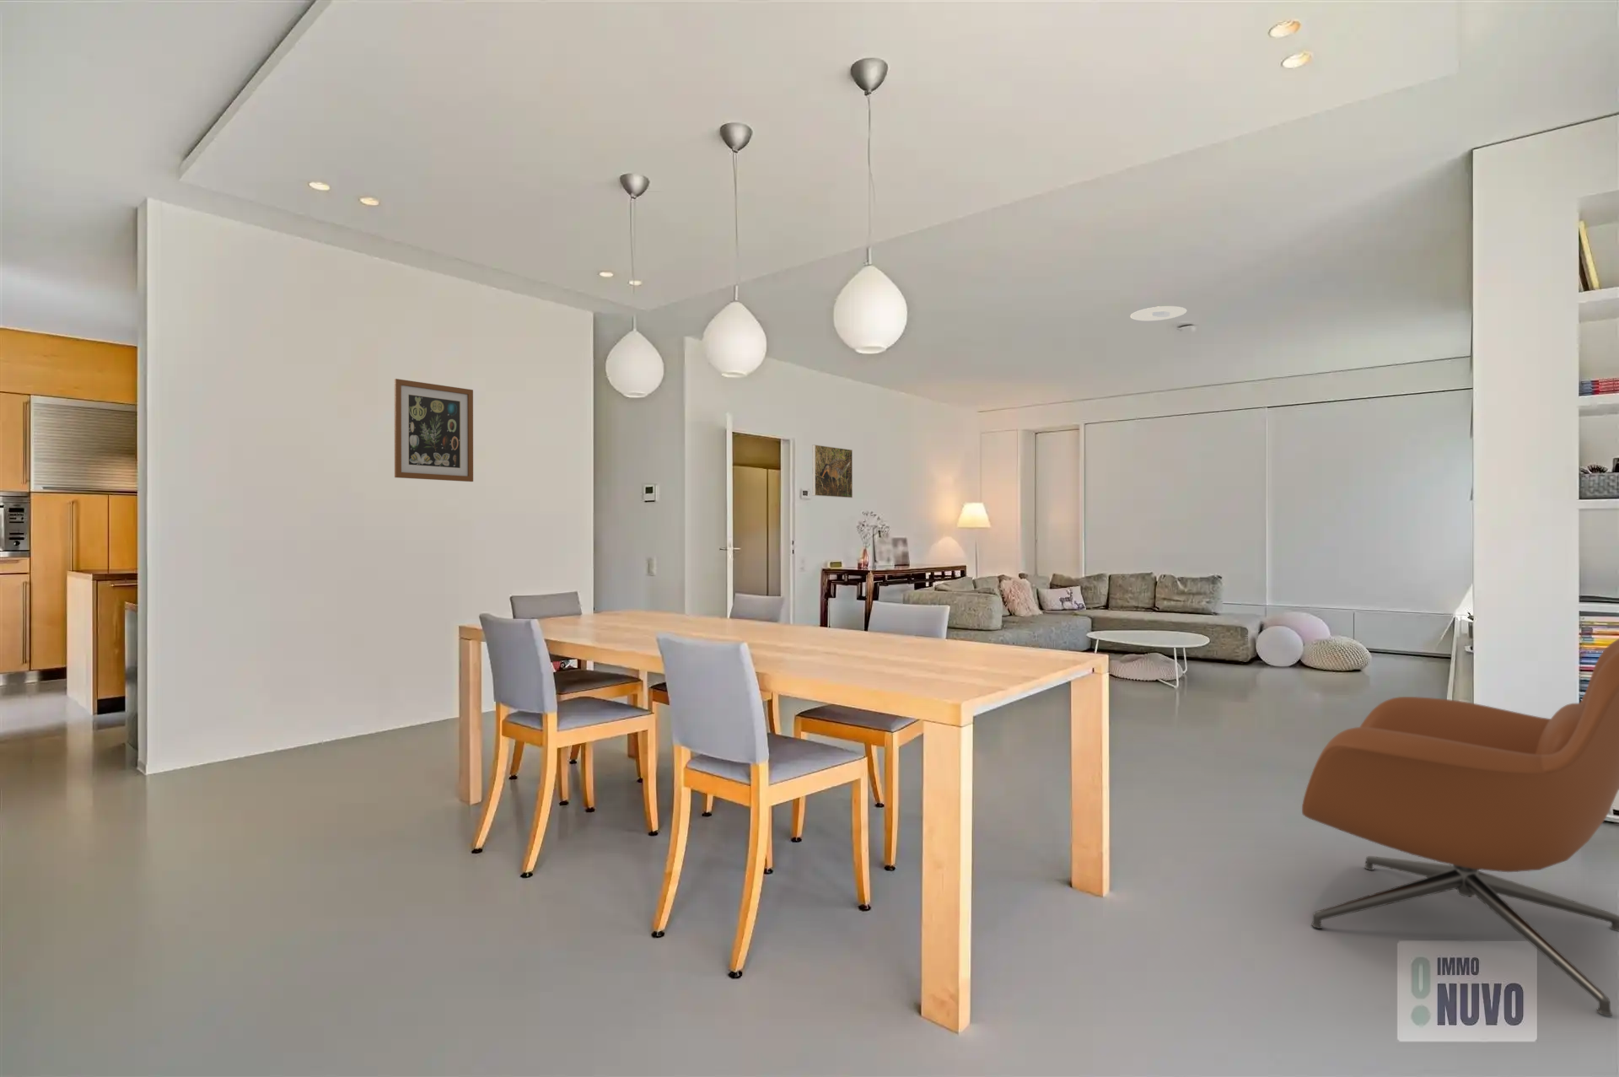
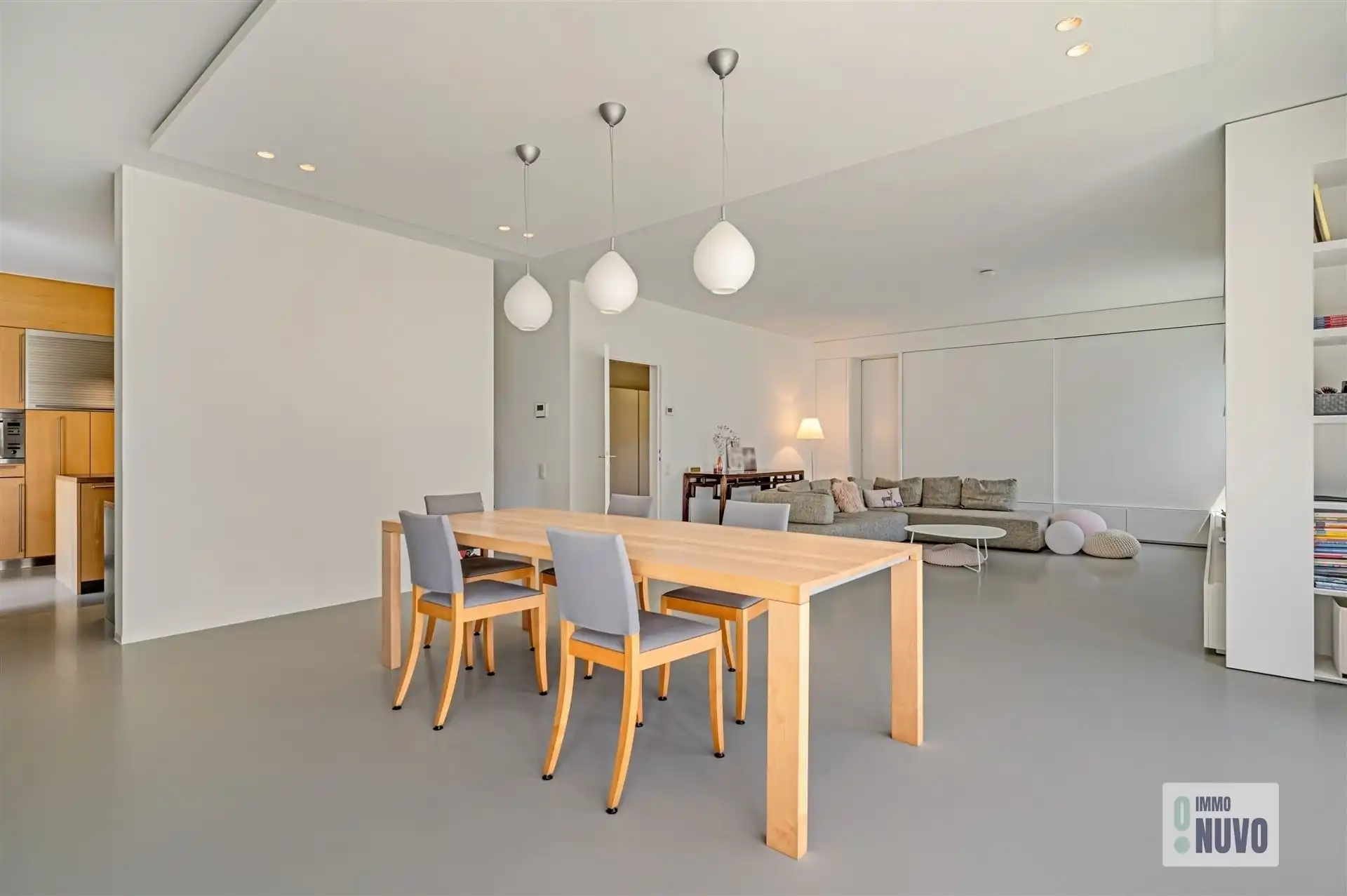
- recessed light [1130,305,1188,321]
- armchair [1302,637,1619,1017]
- wall art [394,377,474,482]
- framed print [811,444,853,499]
